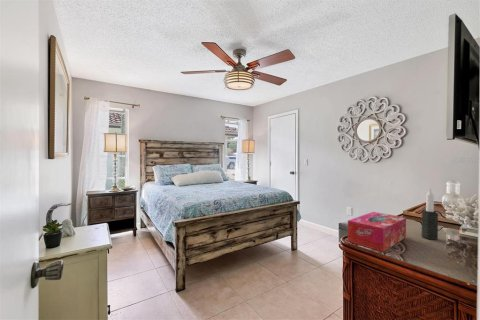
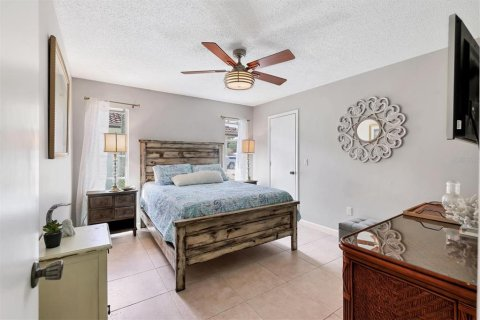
- candle [421,187,439,241]
- tissue box [347,211,407,253]
